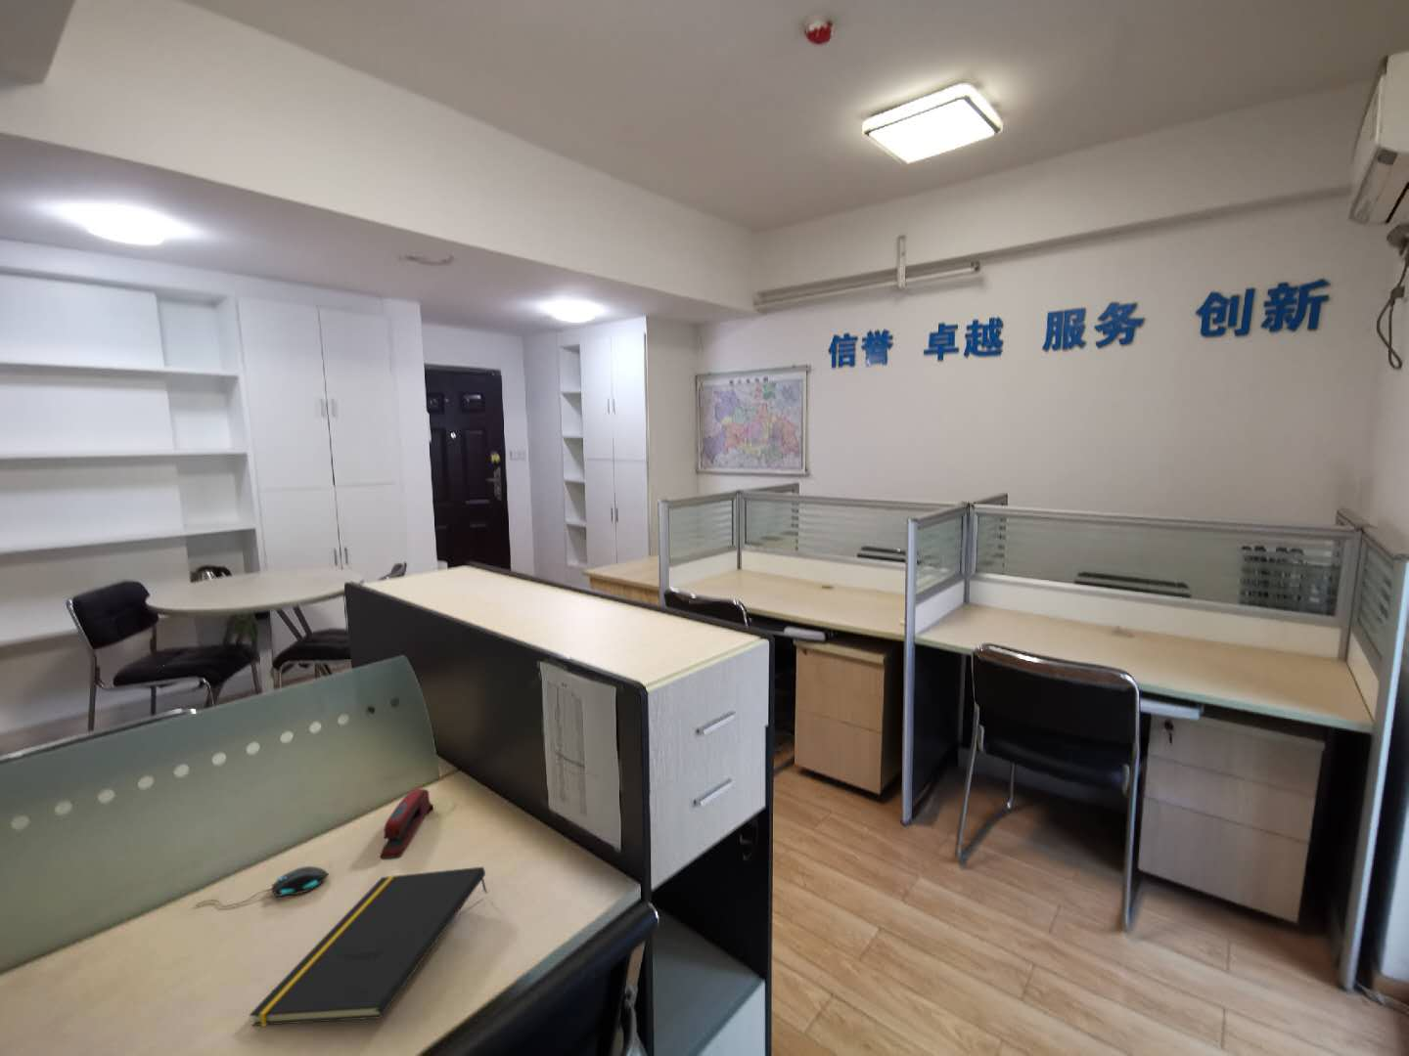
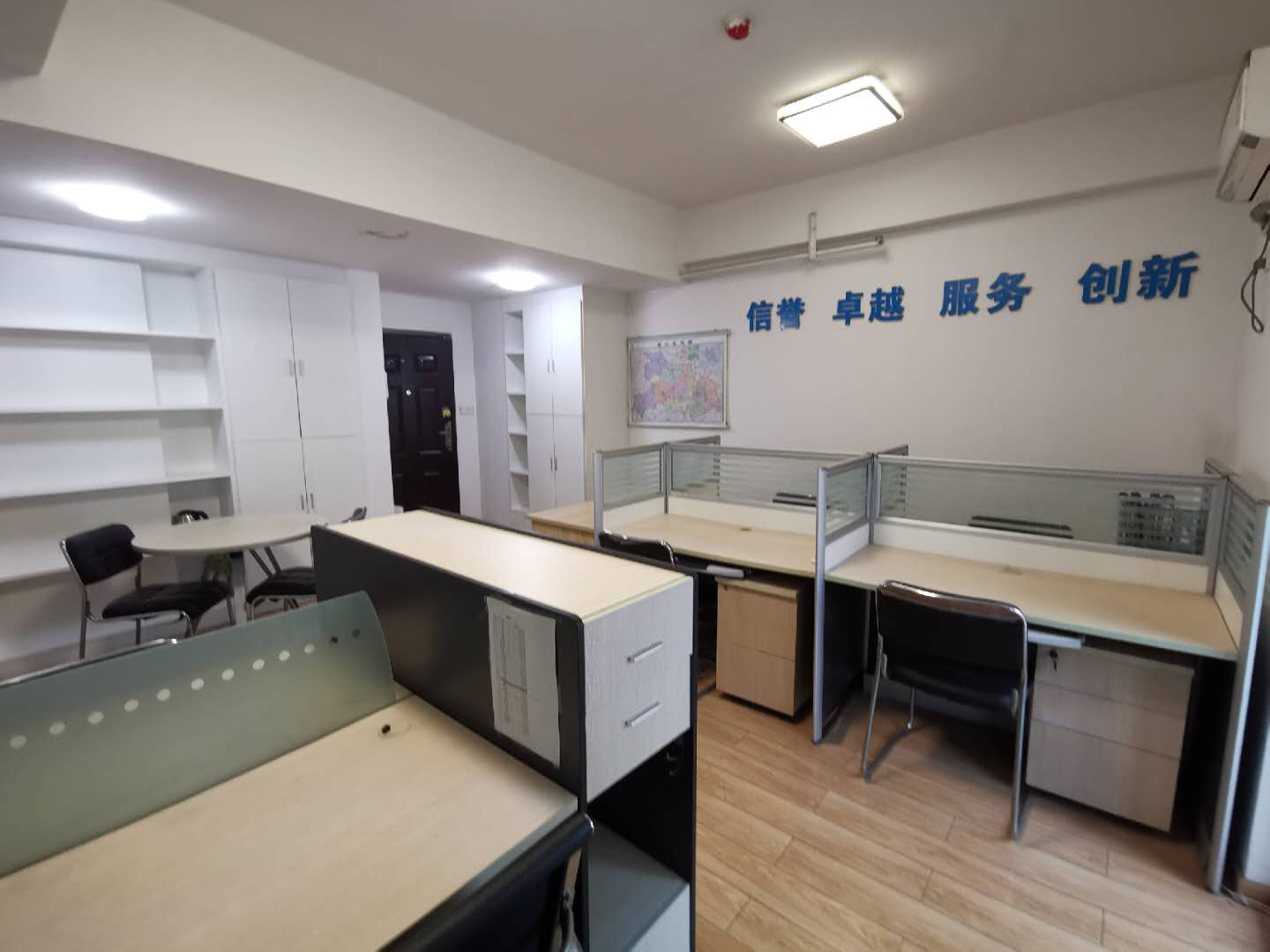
- mouse [195,865,330,907]
- stapler [378,788,432,860]
- notepad [249,866,488,1027]
